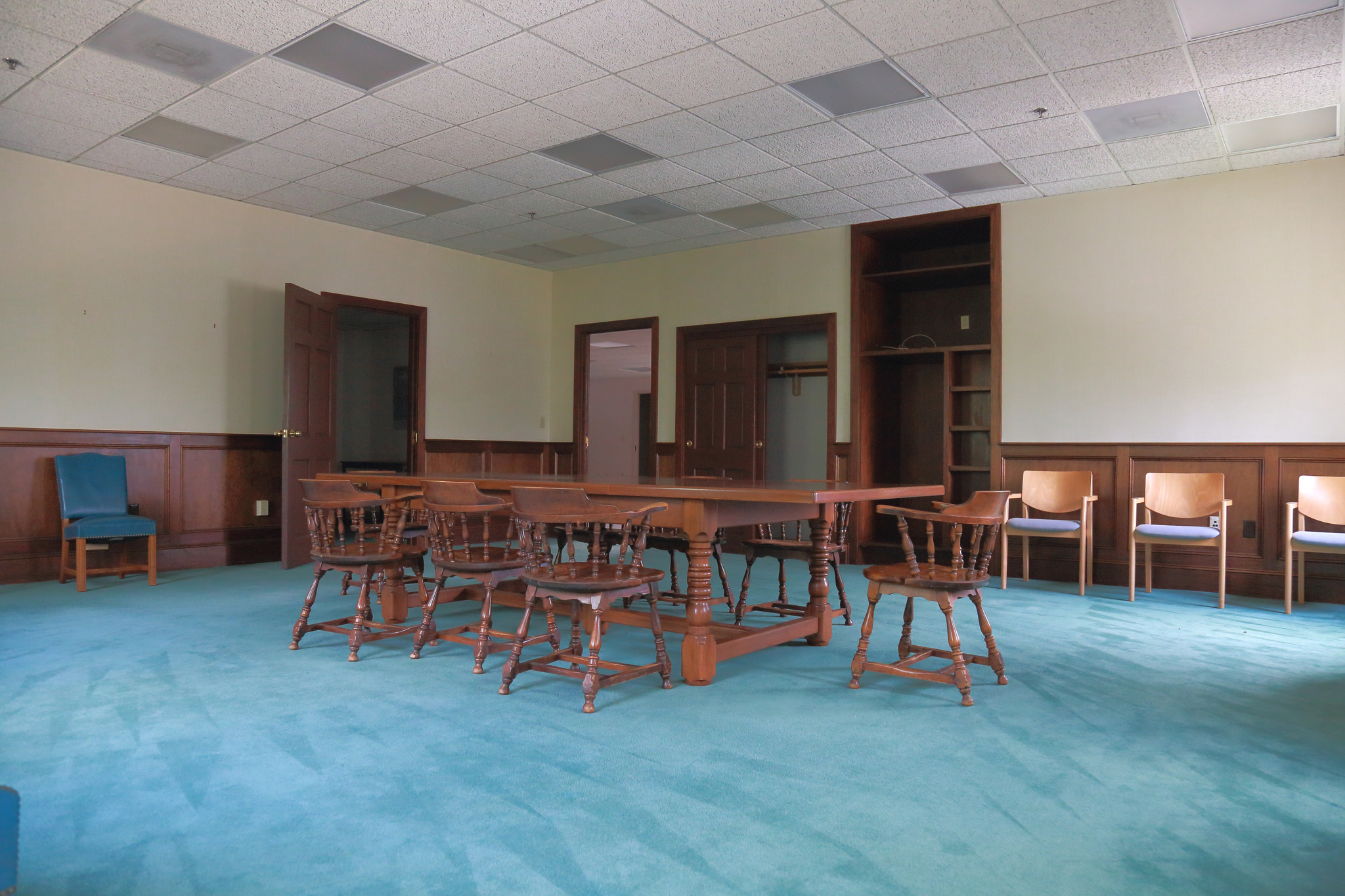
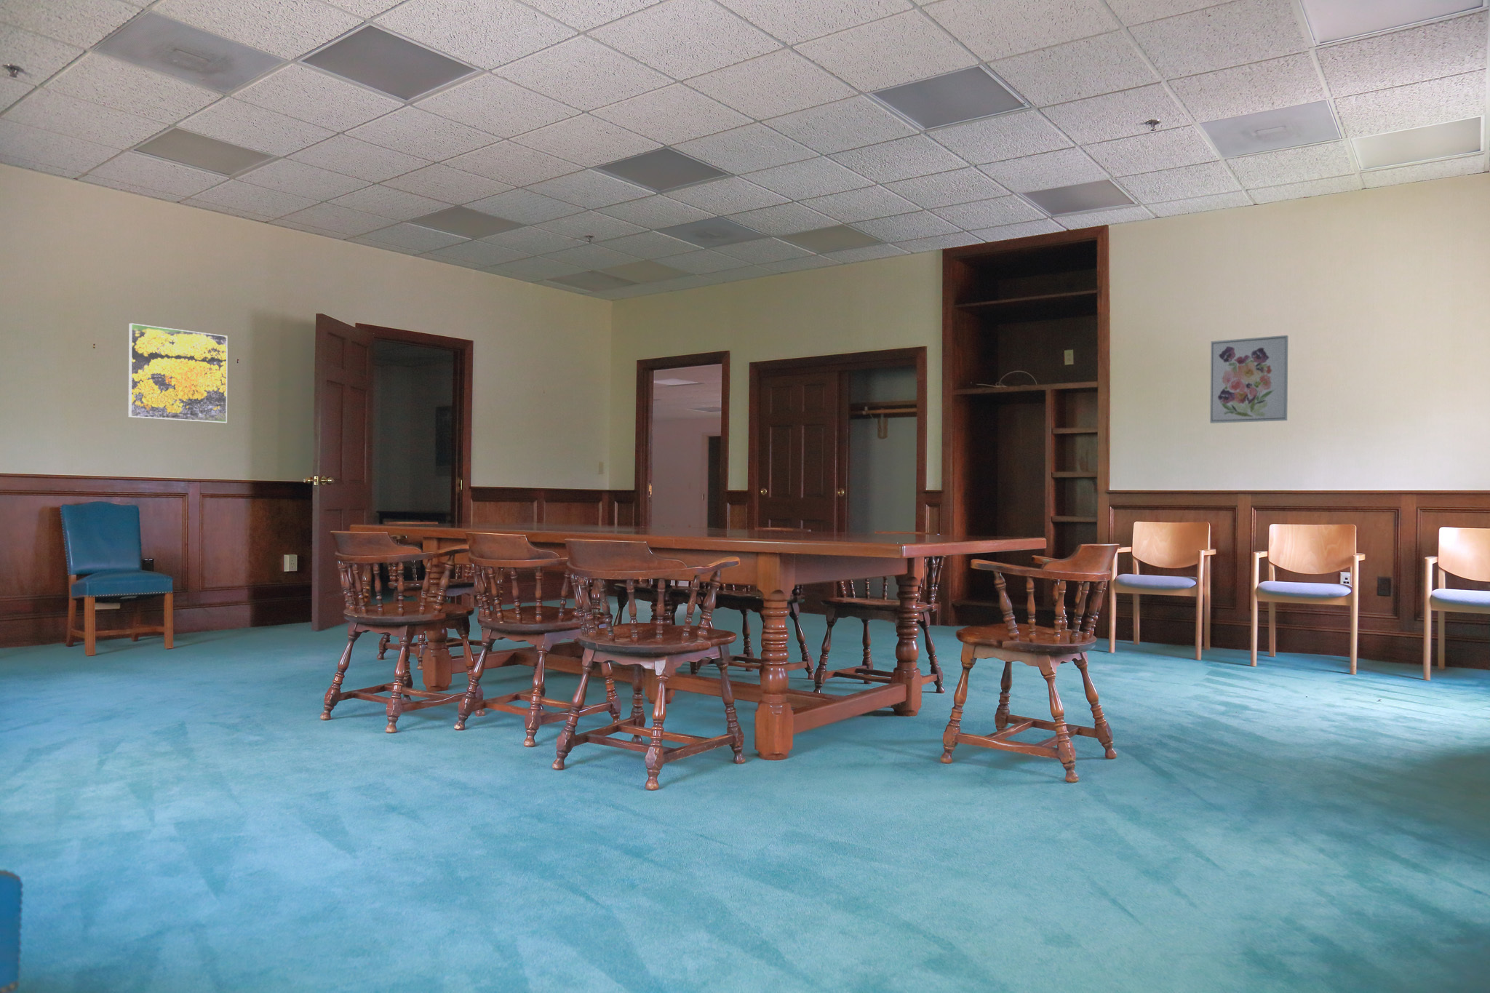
+ wall art [1209,335,1288,424]
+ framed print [129,323,228,423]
